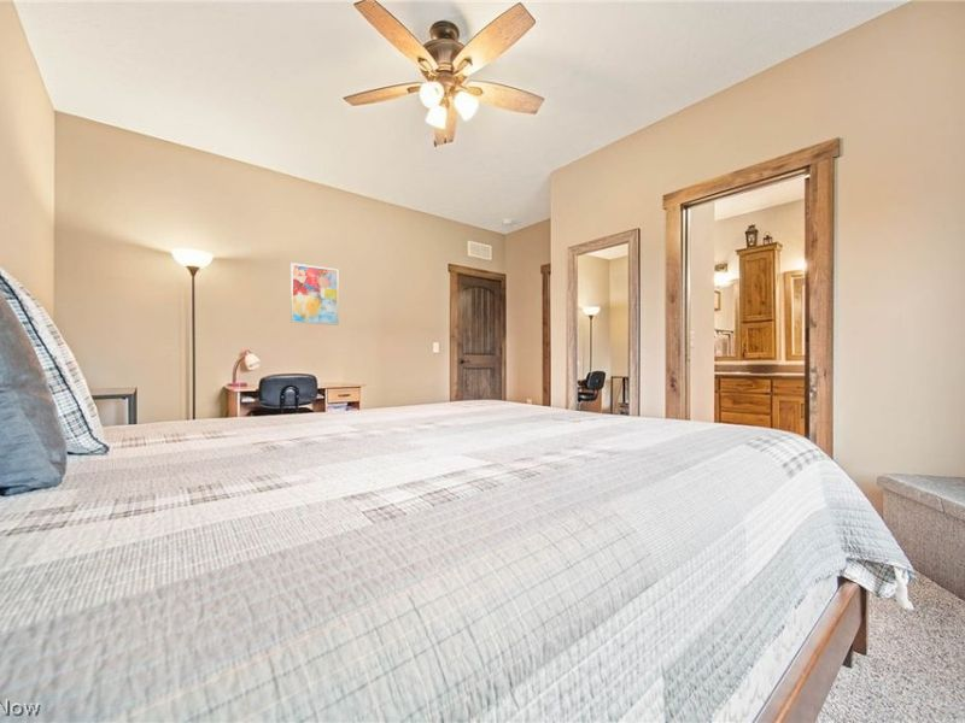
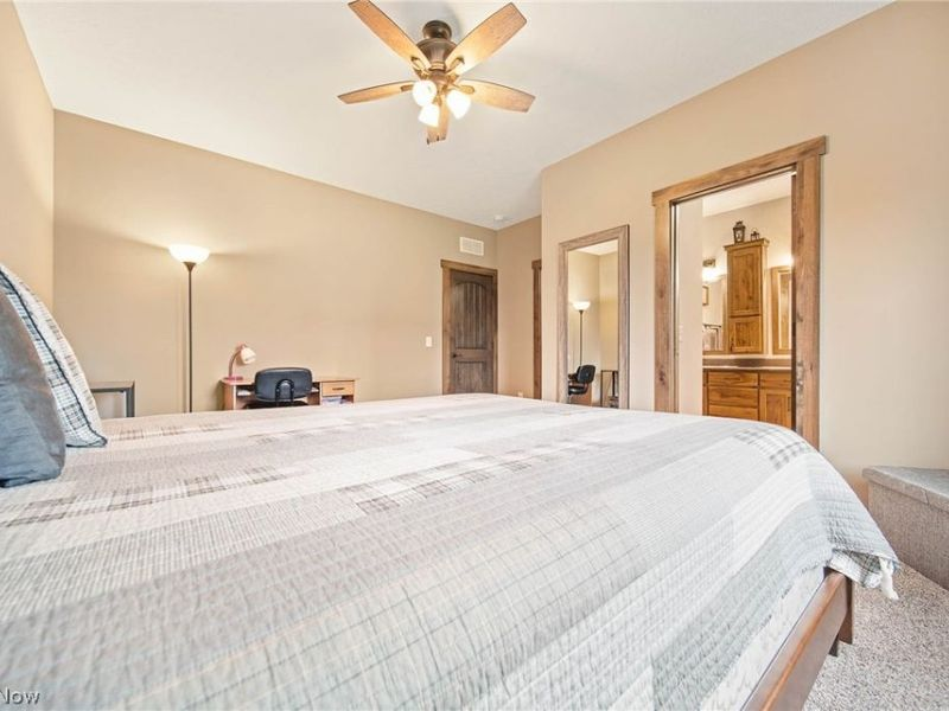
- wall art [290,261,340,327]
